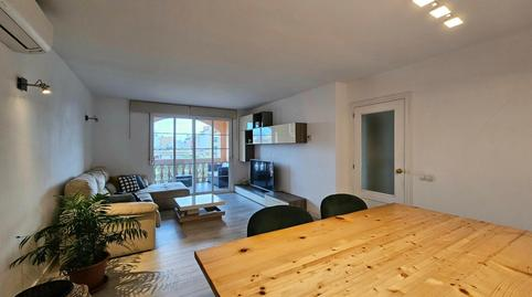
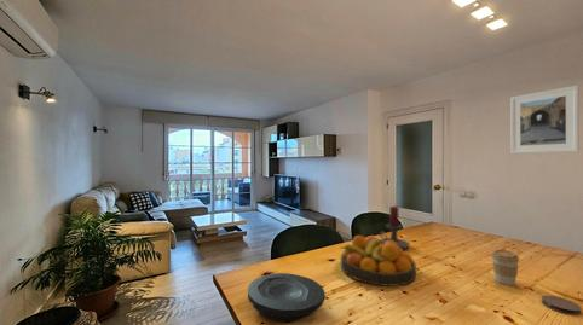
+ plate [247,272,327,324]
+ candle holder [379,205,411,250]
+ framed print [509,85,581,155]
+ fruit bowl [339,234,417,288]
+ coaster [541,294,583,315]
+ coffee cup [490,249,520,286]
